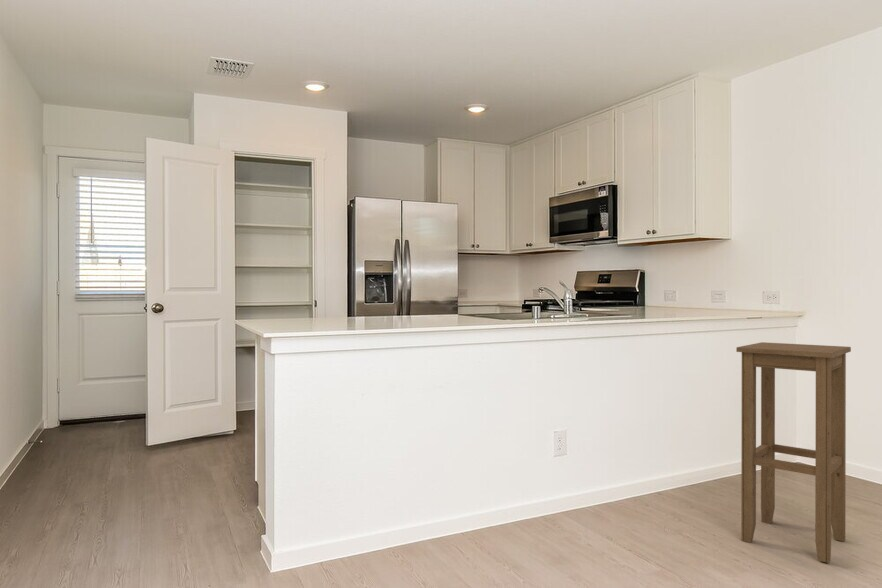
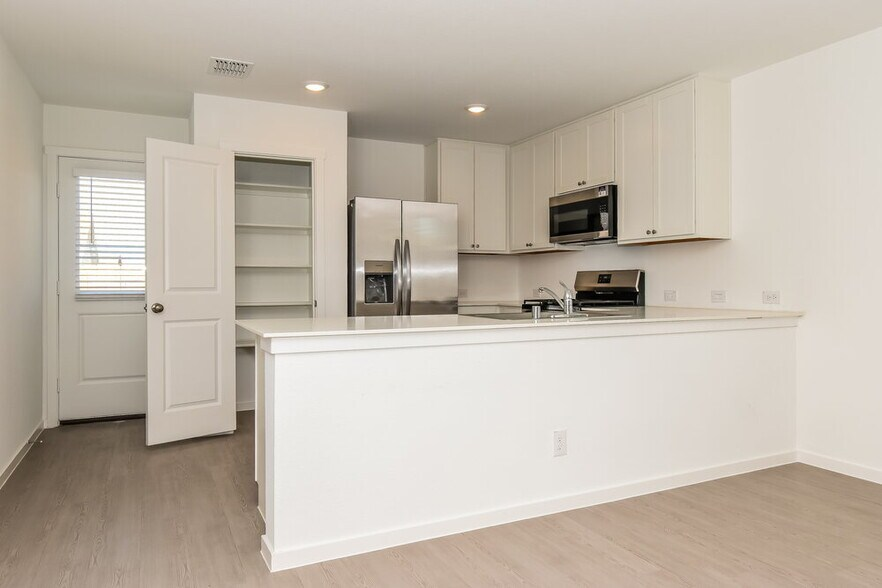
- stool [735,341,852,564]
